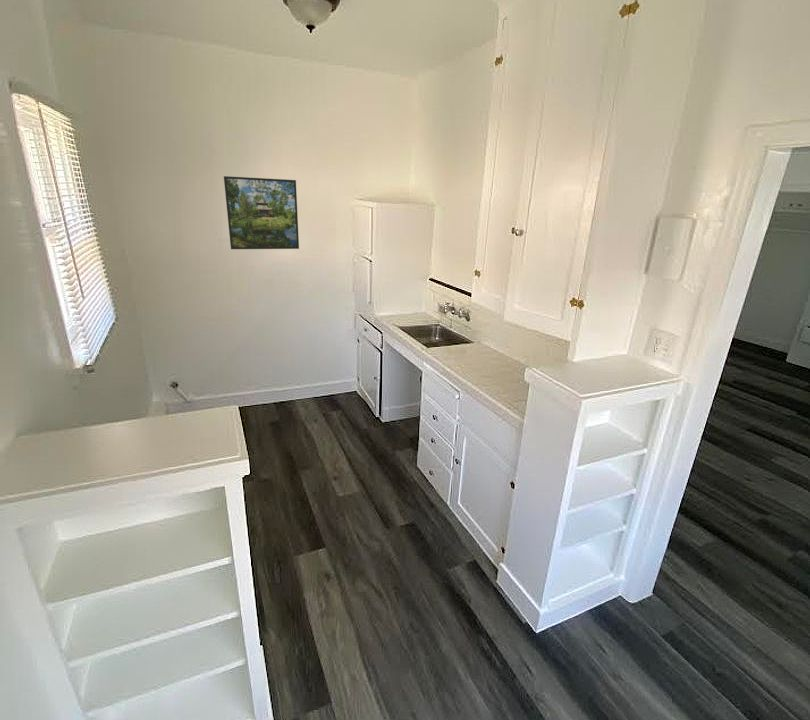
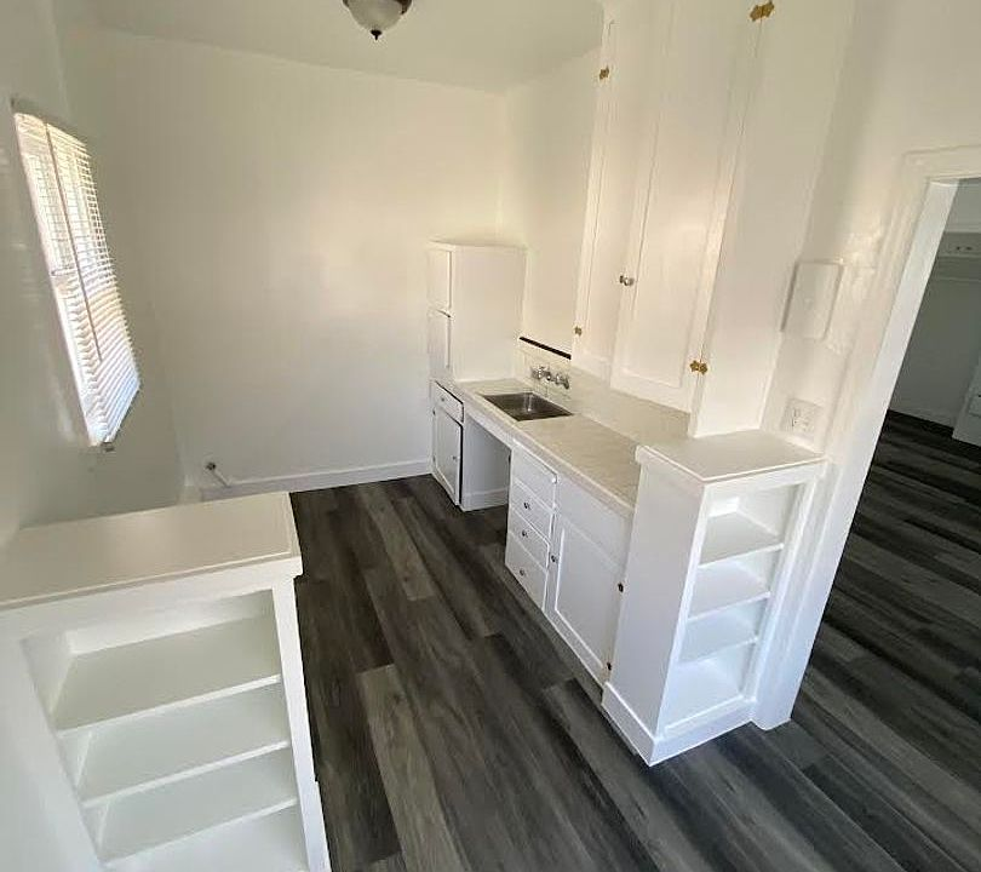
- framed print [223,175,300,250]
